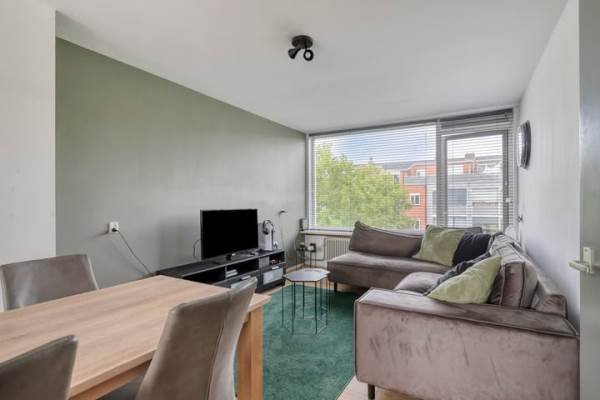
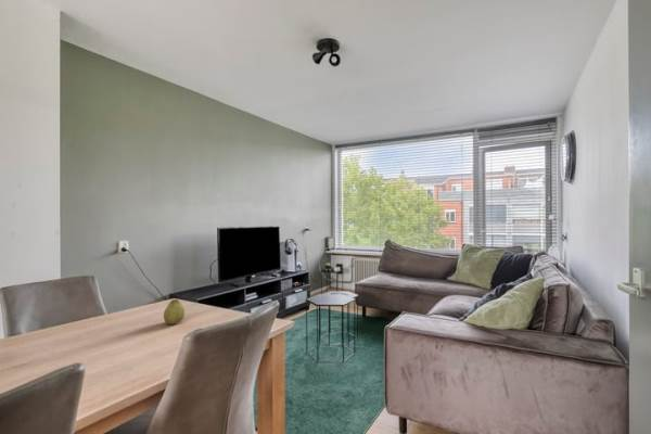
+ fruit [163,294,186,326]
